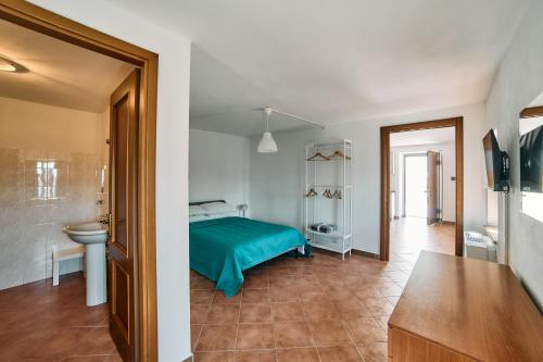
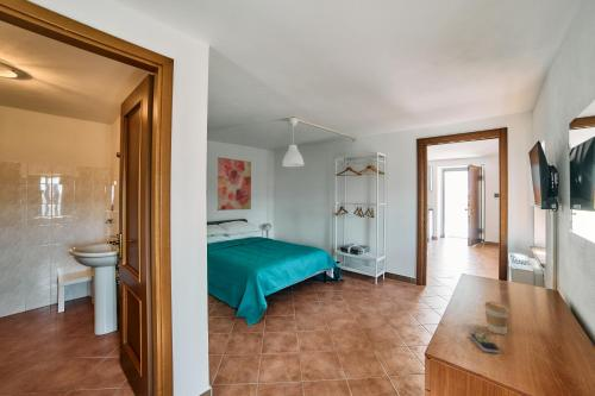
+ coffee cup [483,300,511,335]
+ remote control [469,331,501,354]
+ wall art [217,156,252,212]
